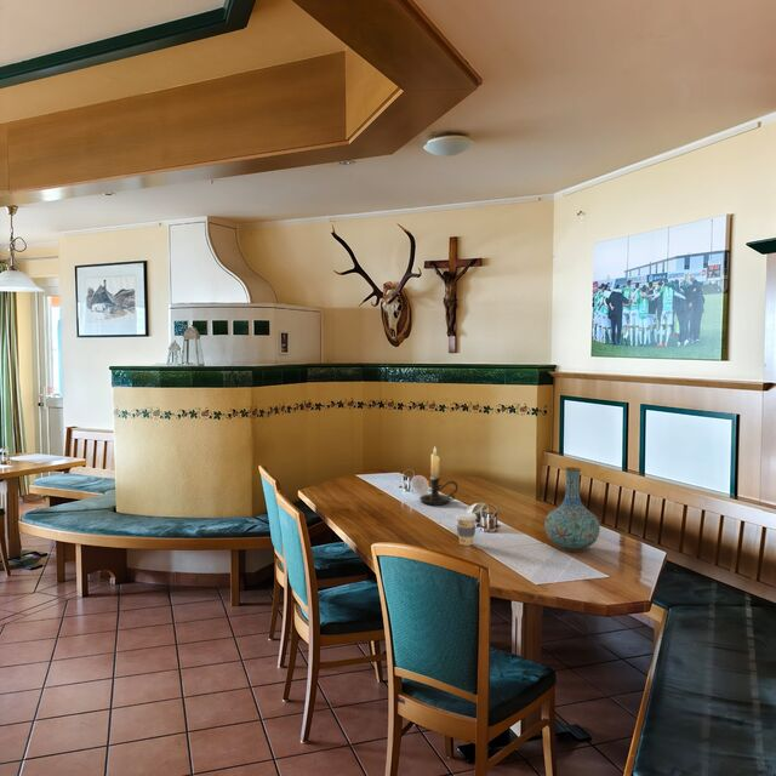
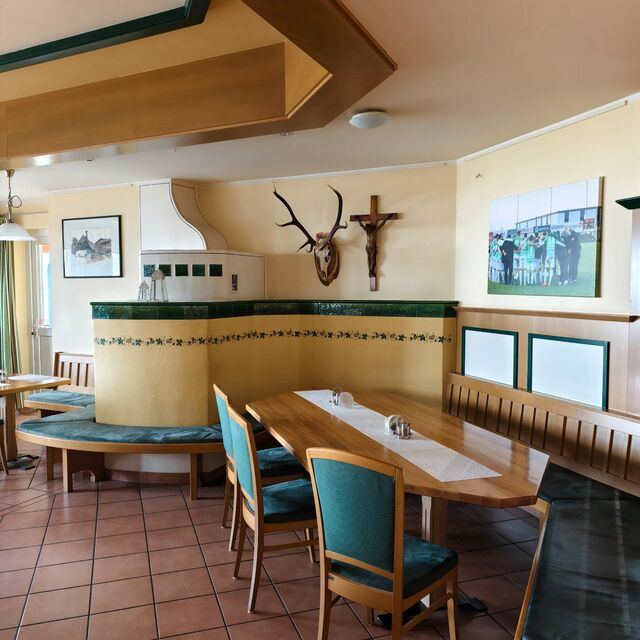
- vase [543,466,601,553]
- coffee cup [455,512,479,547]
- candle holder [418,445,460,507]
